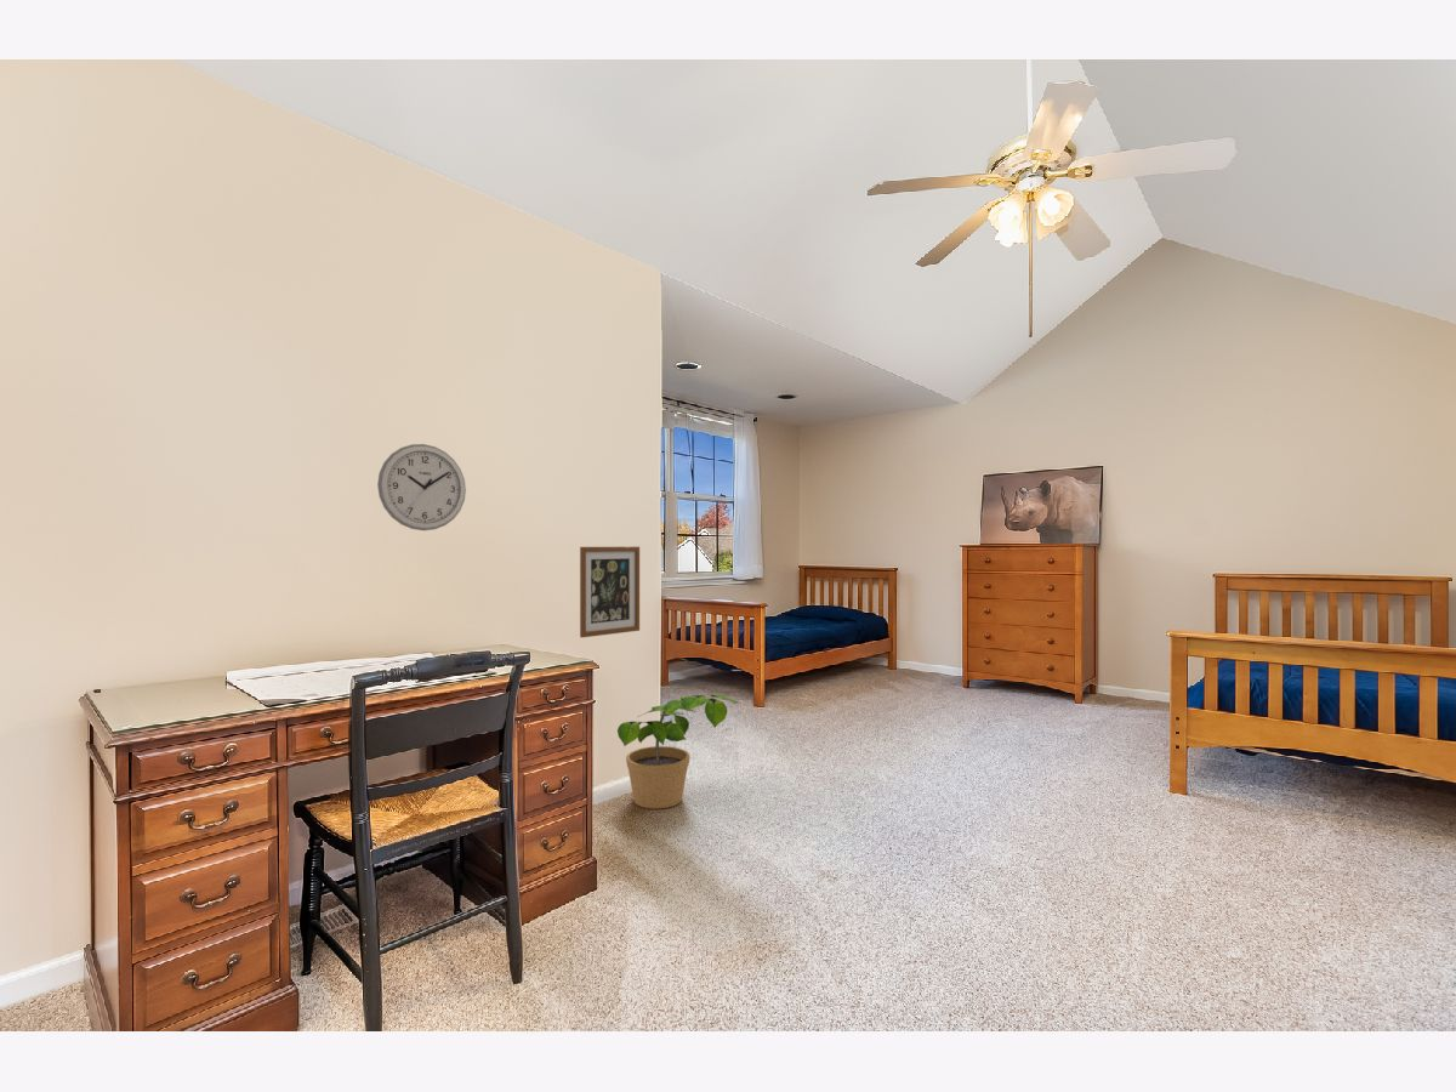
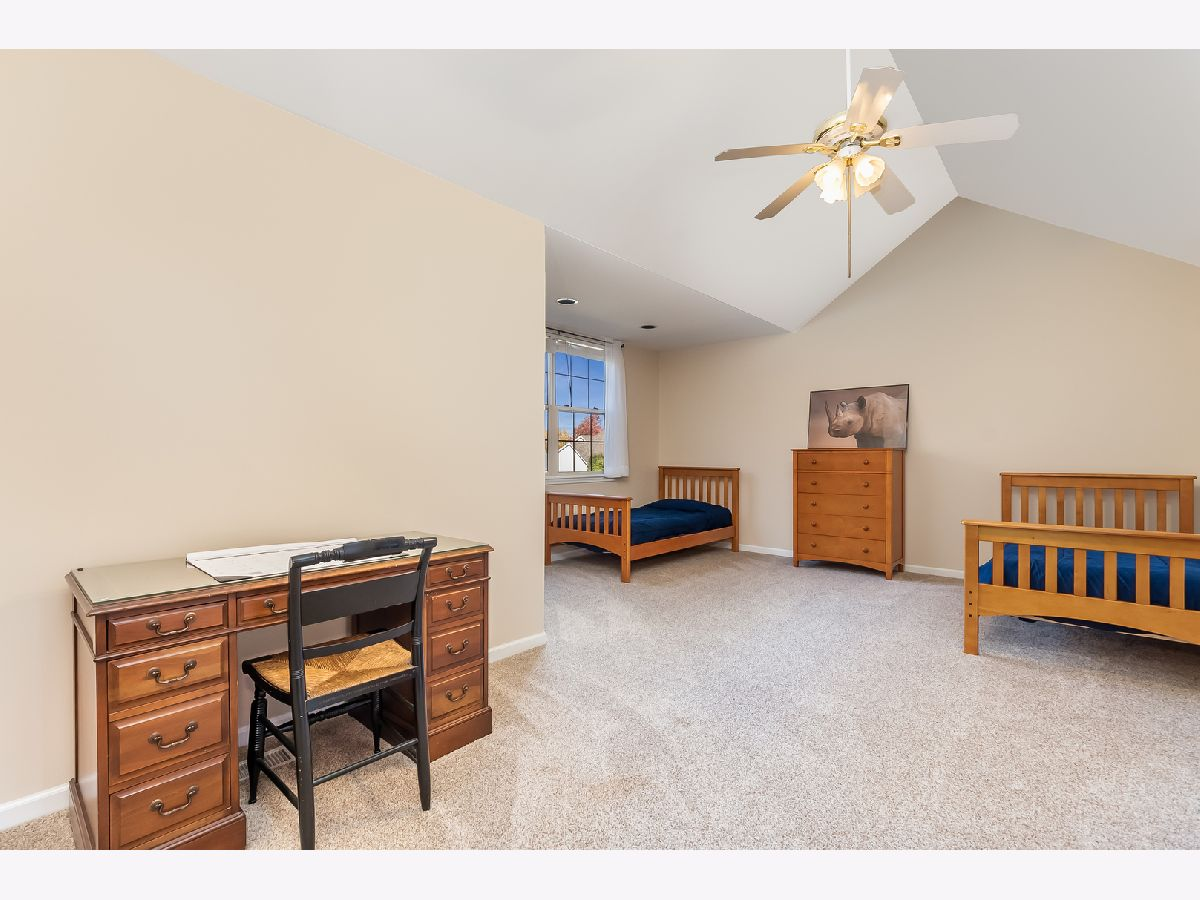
- wall art [579,545,641,638]
- wall clock [376,443,467,531]
- potted plant [616,693,739,811]
